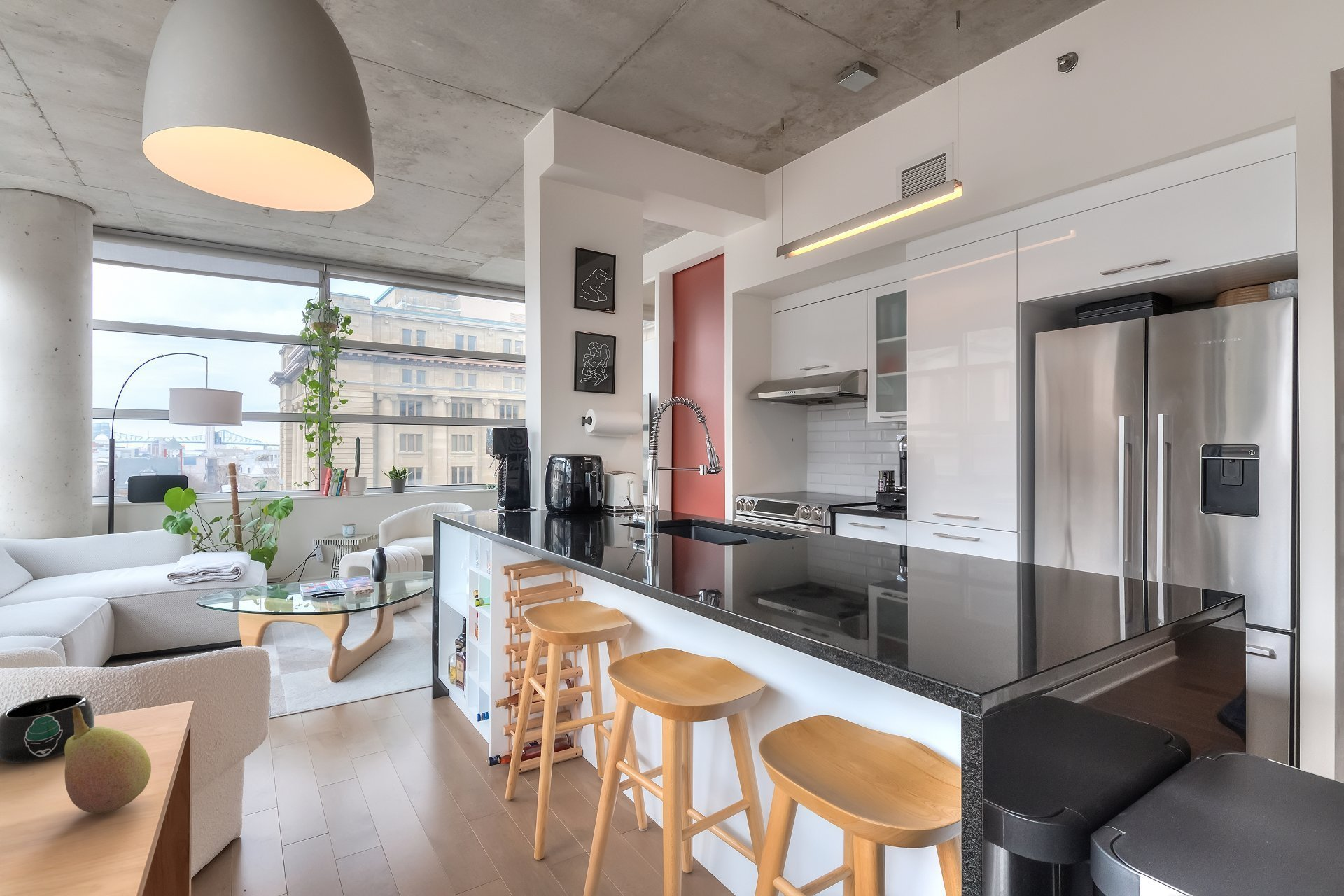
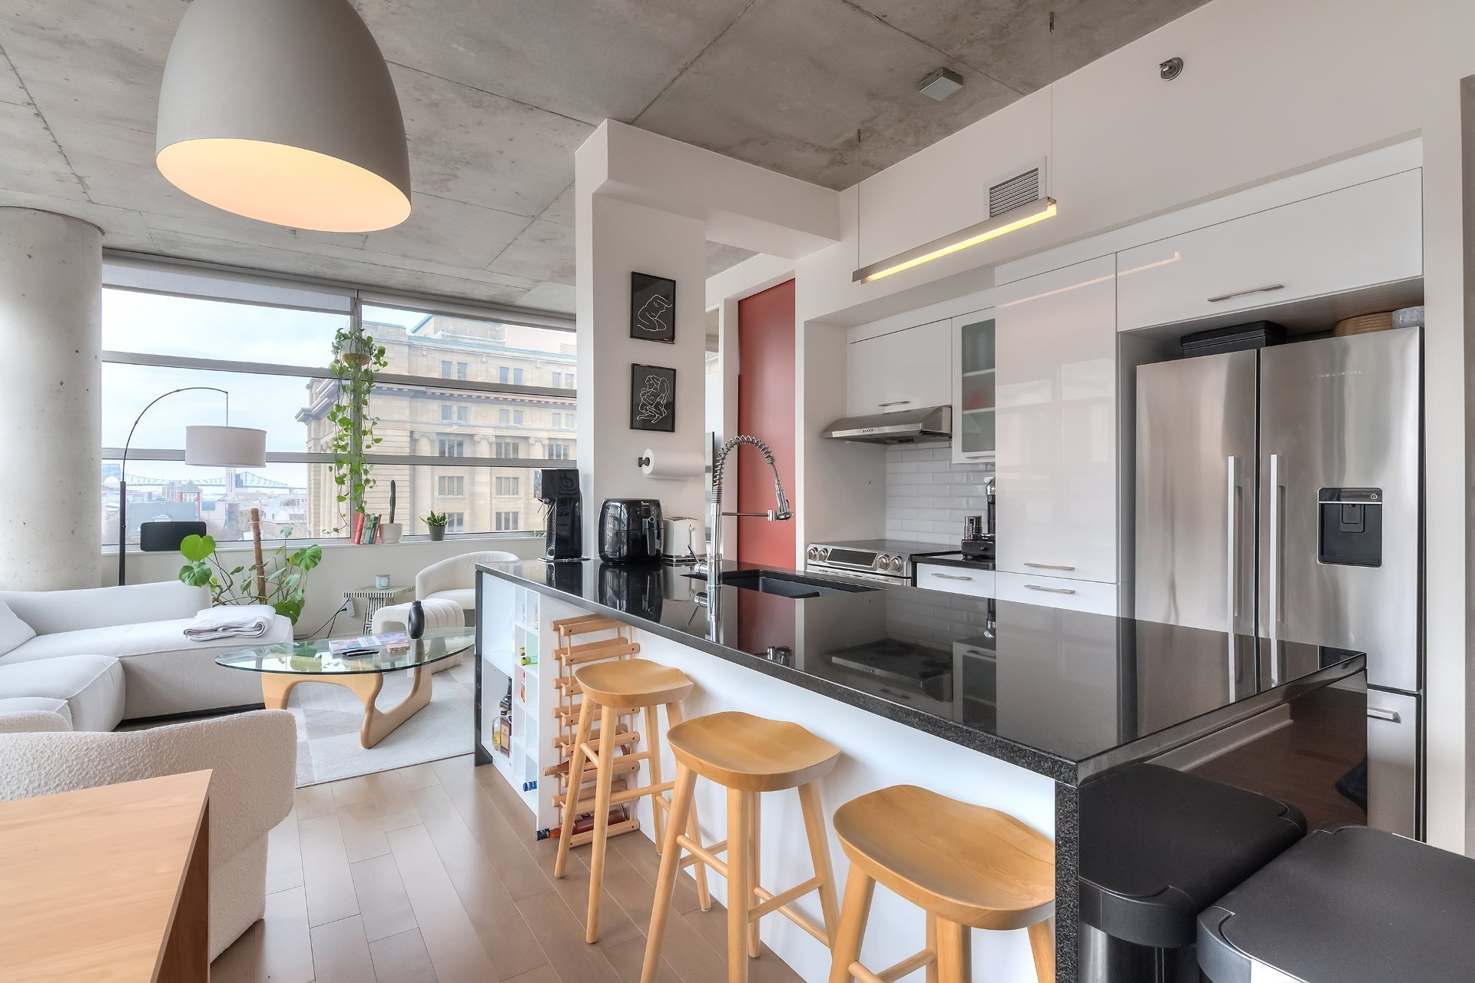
- fruit [64,706,152,814]
- mug [0,694,95,764]
